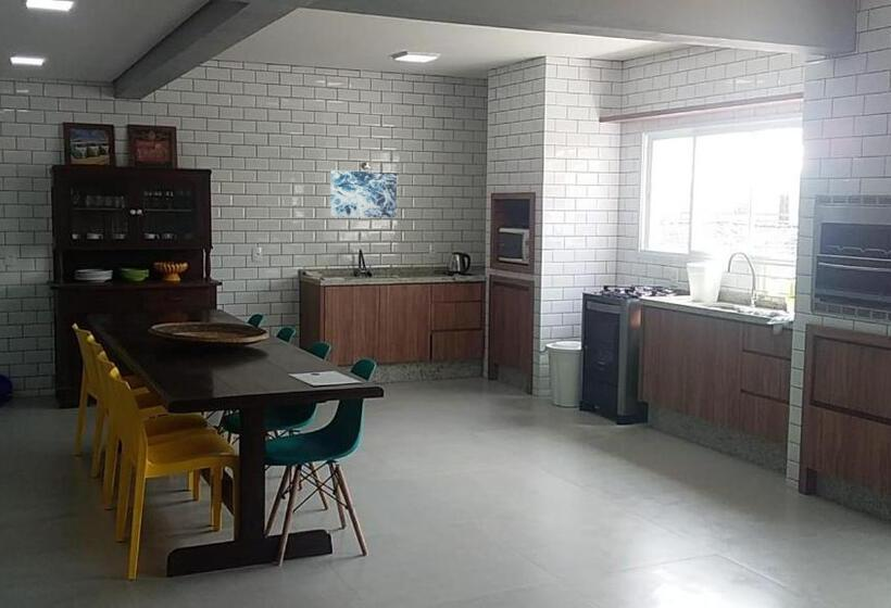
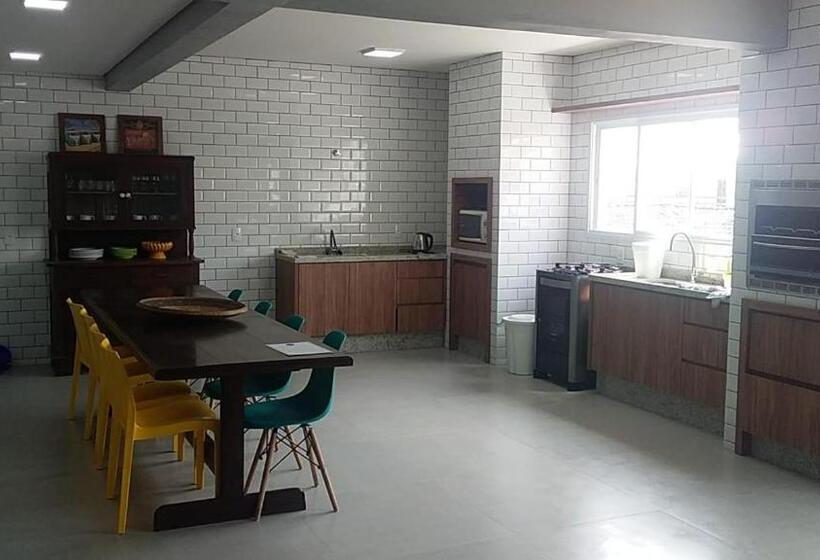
- wall art [329,169,398,219]
